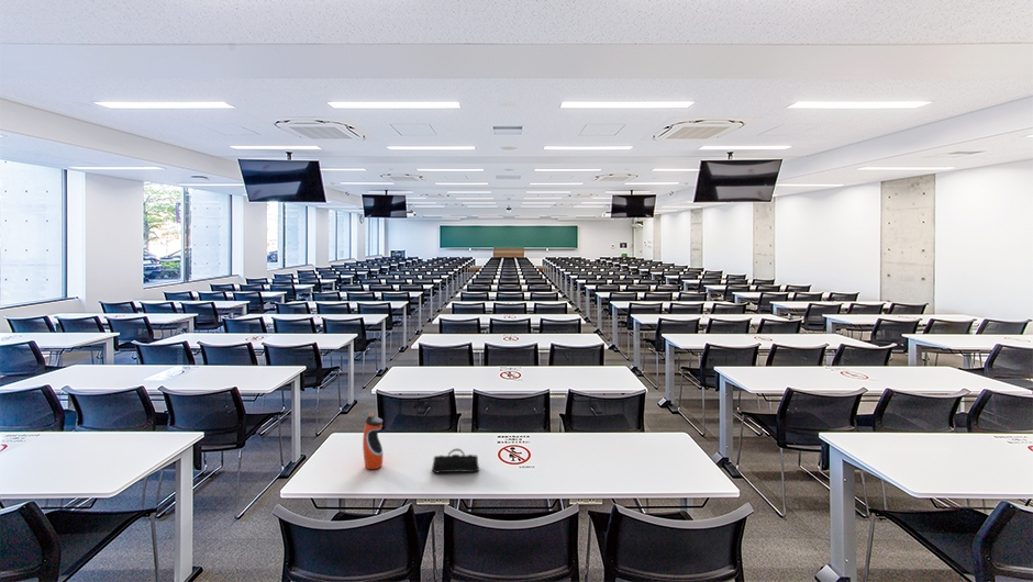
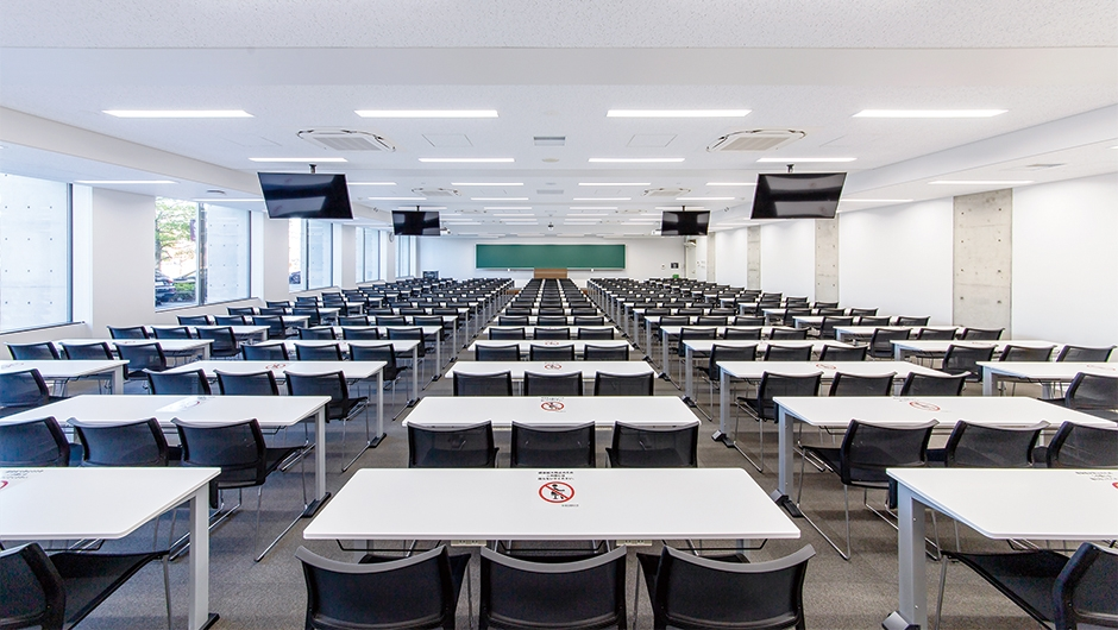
- water bottle [362,412,384,470]
- pencil case [431,448,480,474]
